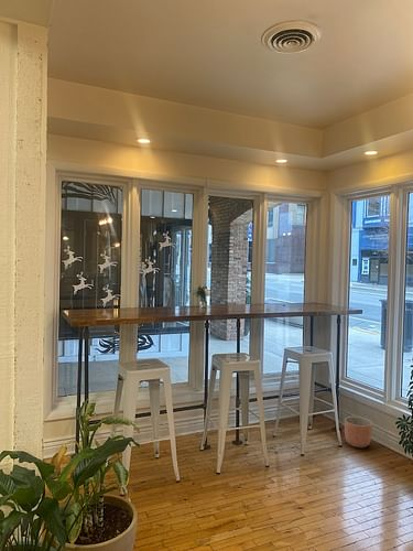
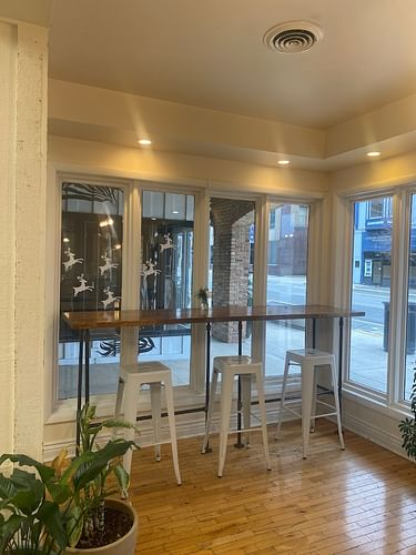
- planter [344,415,373,449]
